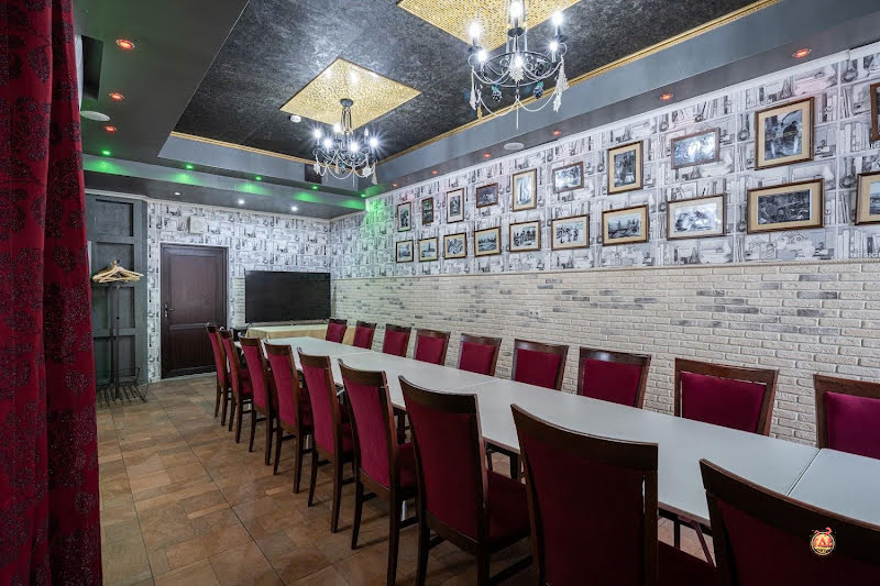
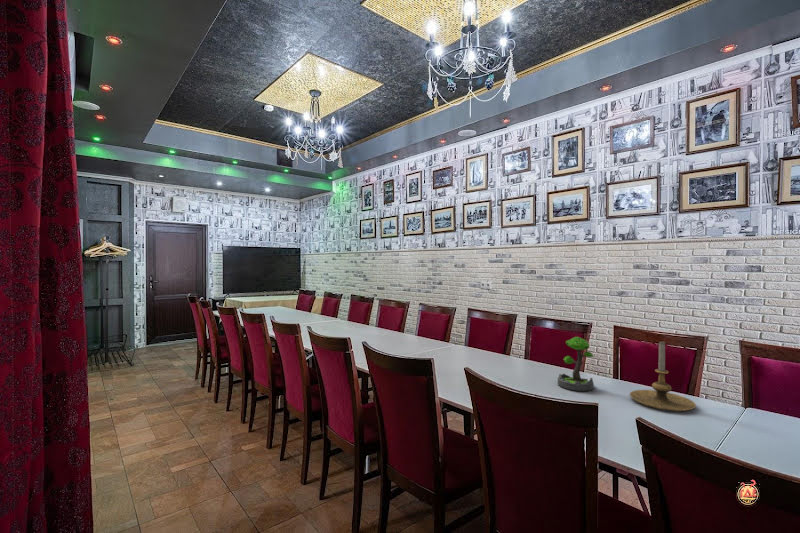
+ plant [557,336,595,392]
+ candle holder [629,341,697,412]
